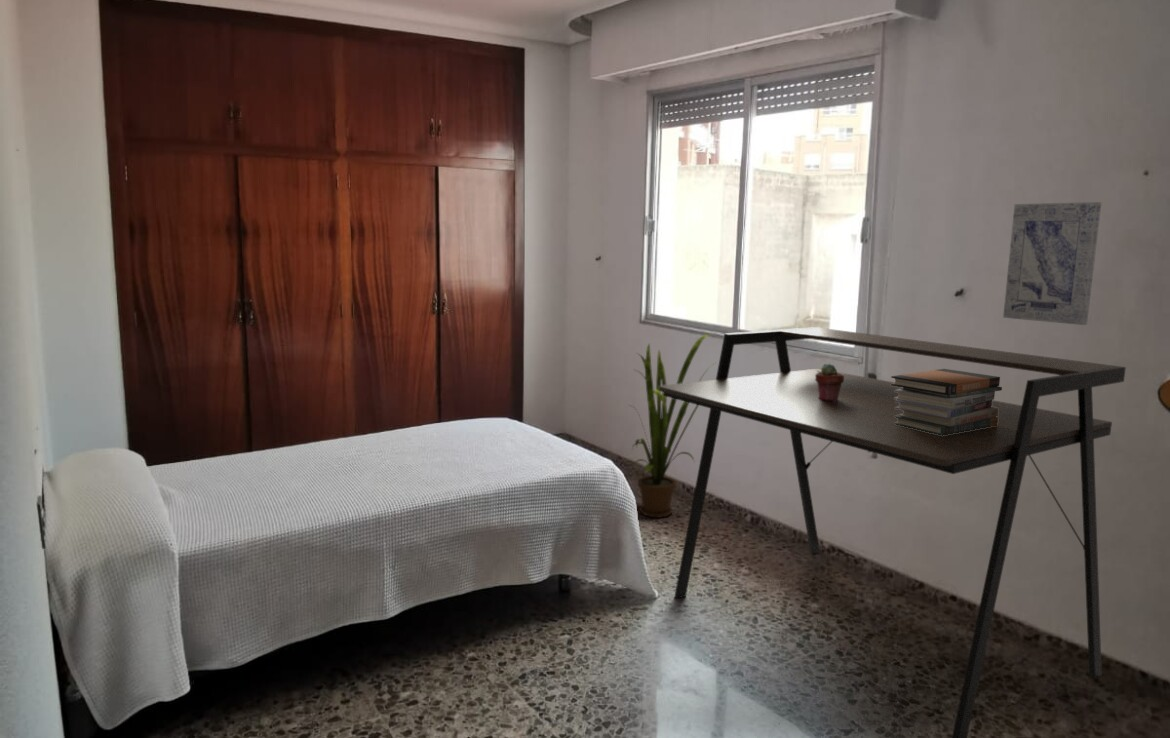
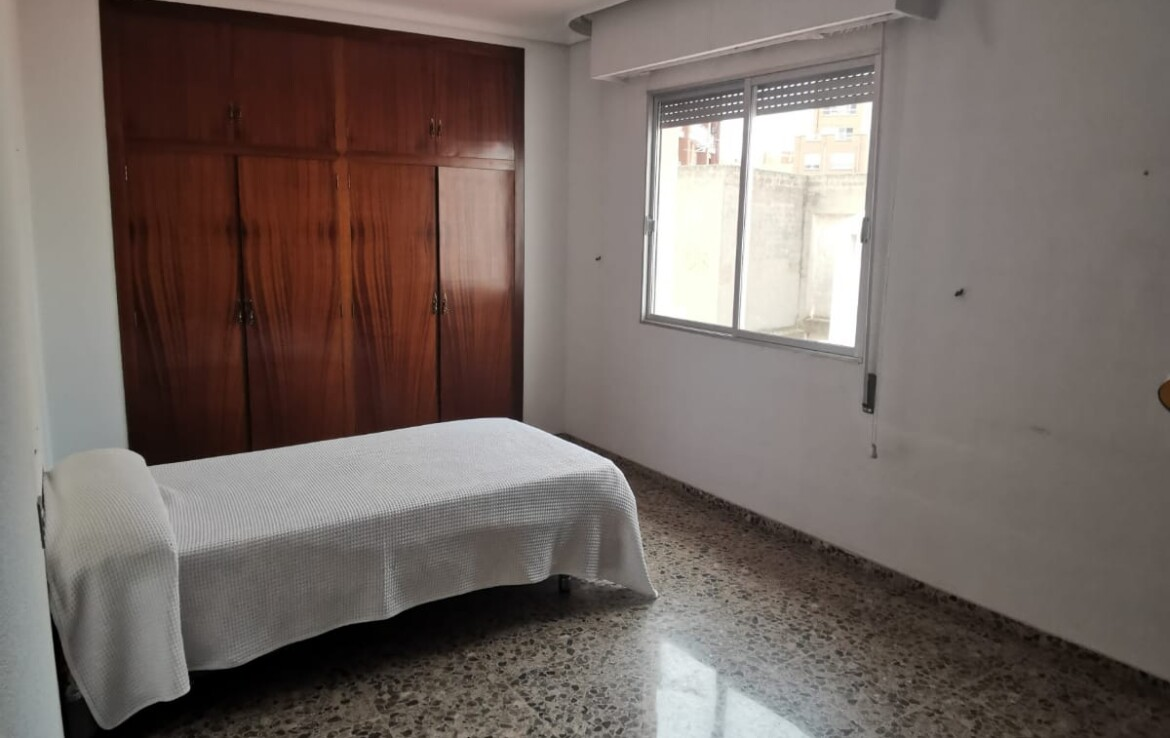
- house plant [629,332,716,519]
- wall art [1002,201,1102,326]
- potted succulent [815,362,844,401]
- book stack [890,368,1003,436]
- desk [659,326,1127,738]
